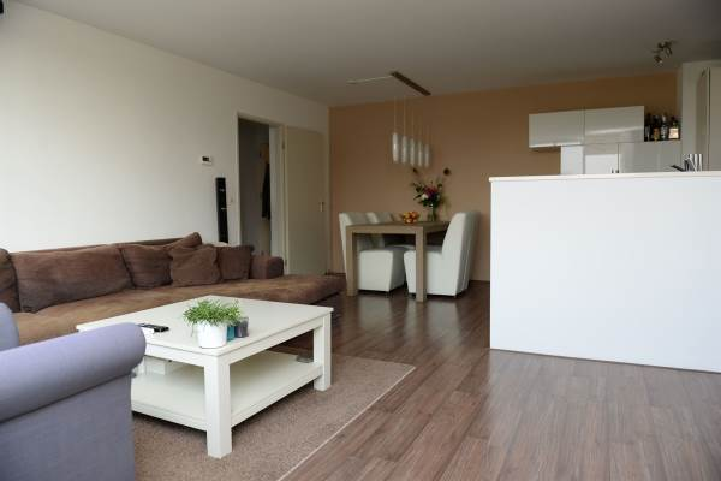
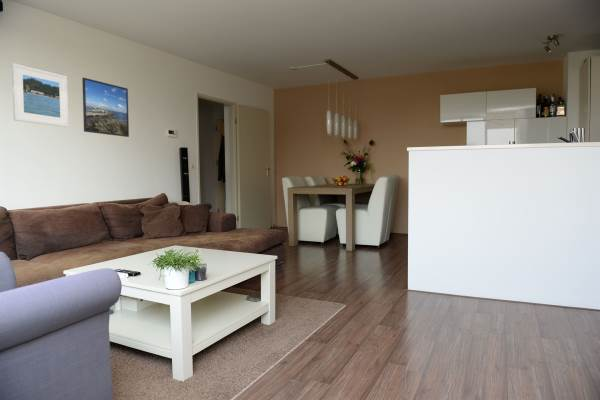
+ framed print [11,62,70,128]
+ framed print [81,77,130,138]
